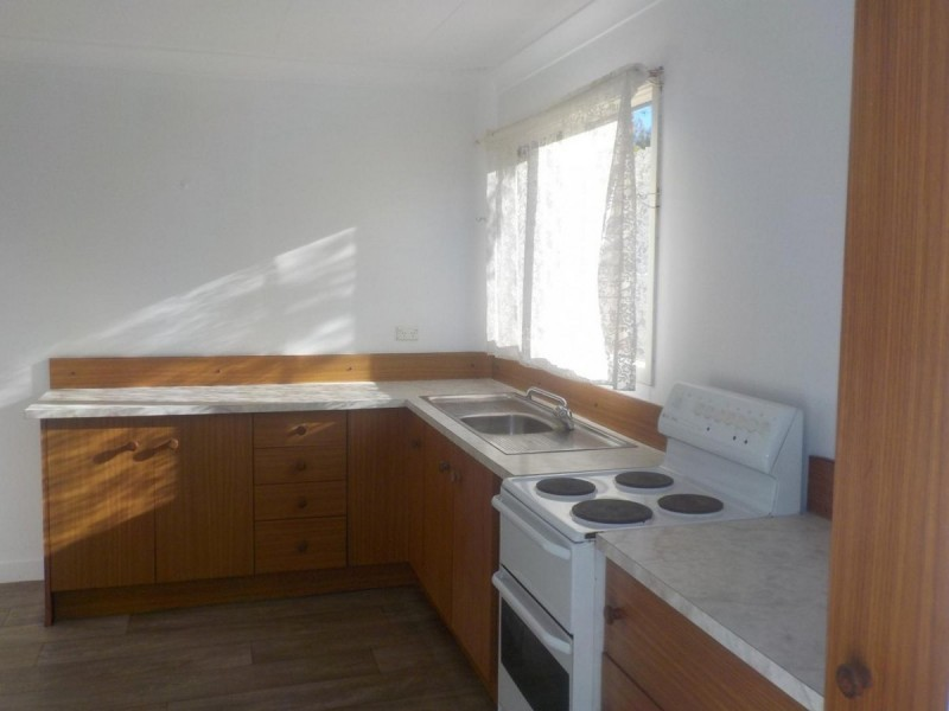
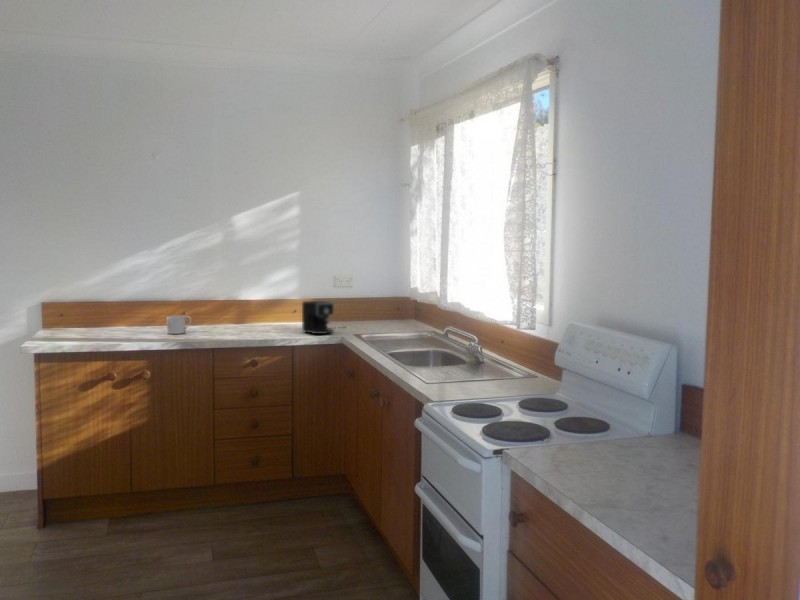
+ coffee maker [301,300,347,335]
+ mug [166,315,193,335]
